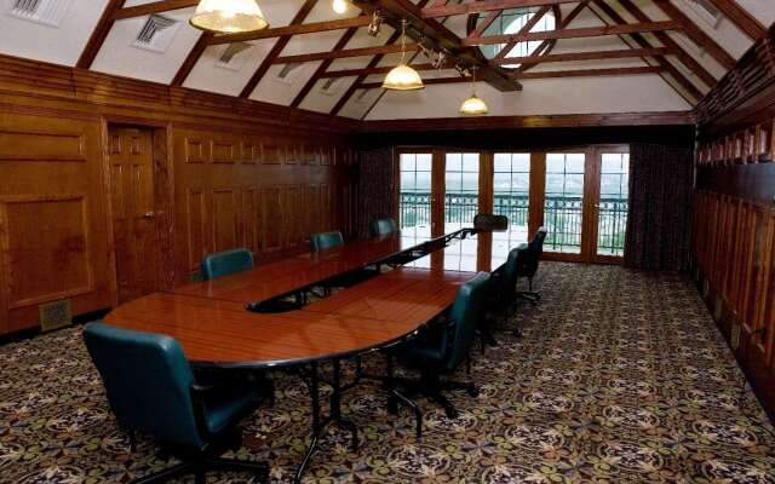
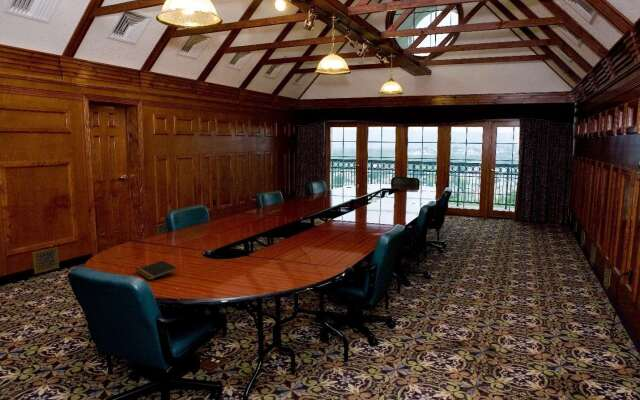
+ notepad [135,259,178,281]
